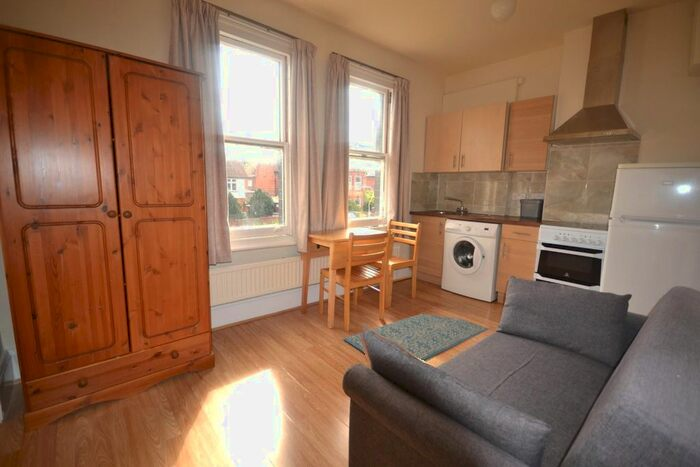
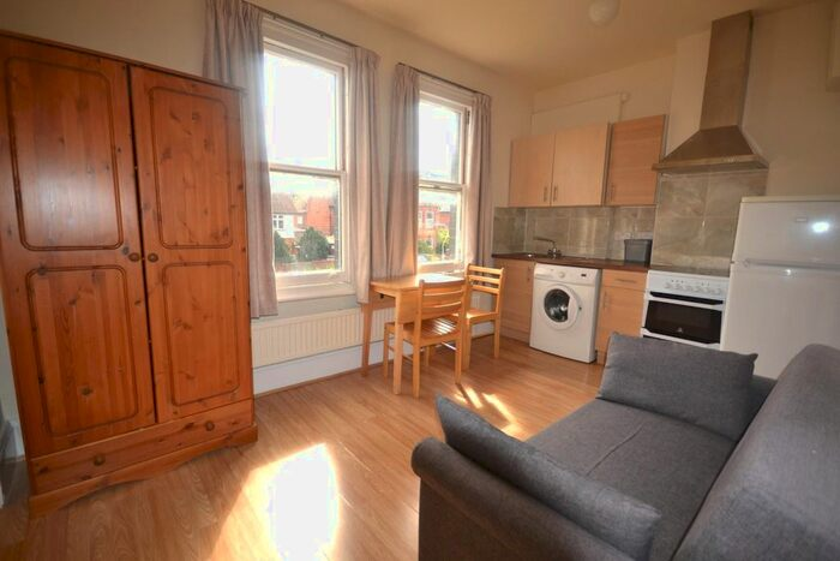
- rug [342,313,490,361]
